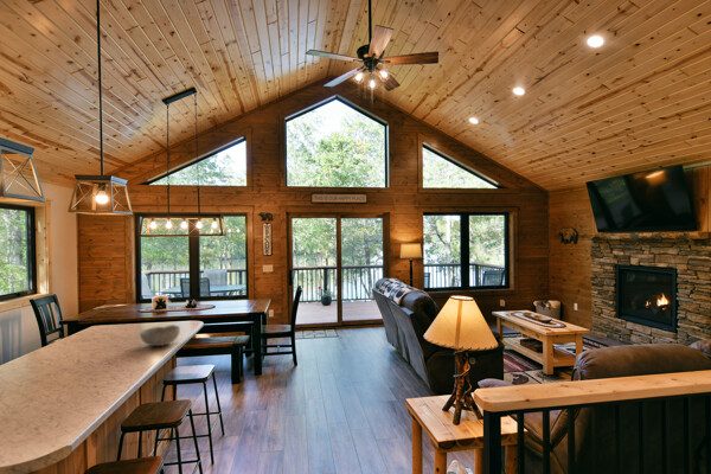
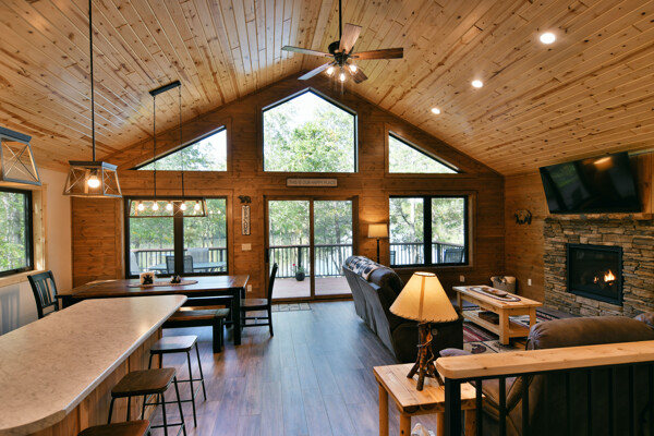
- bowl [139,324,181,347]
